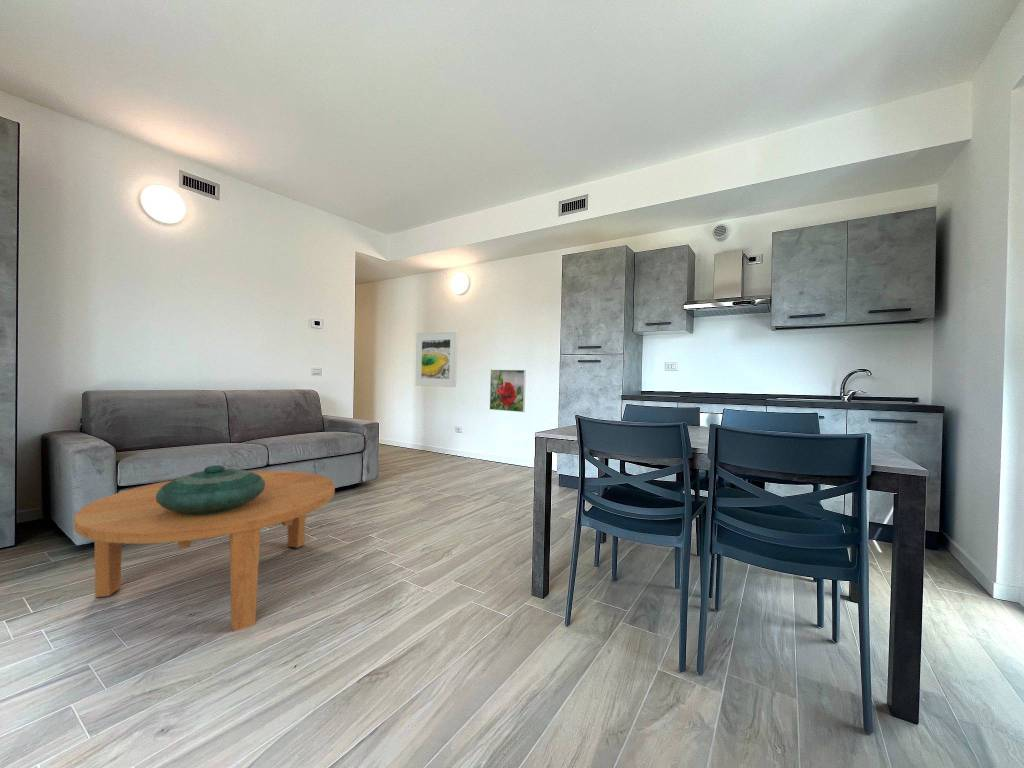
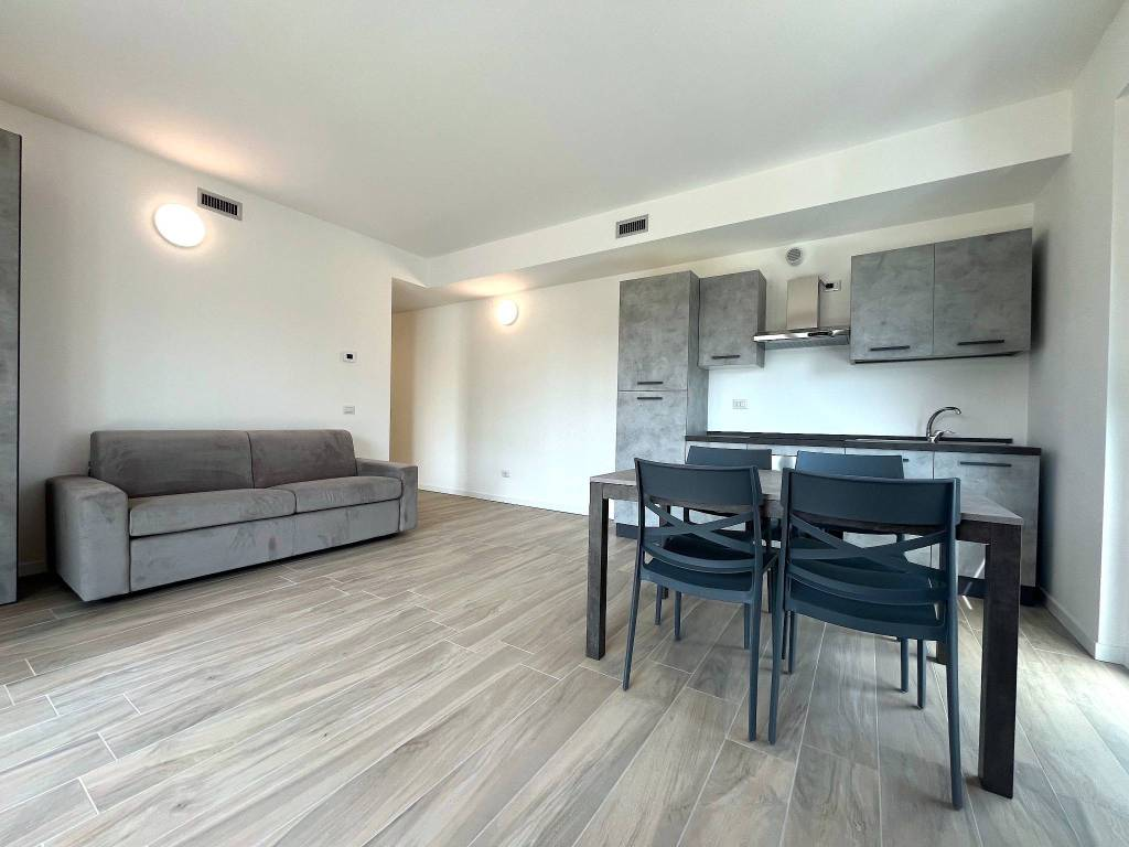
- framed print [489,369,527,413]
- coffee table [73,470,336,633]
- decorative bowl [156,464,265,515]
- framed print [415,330,458,388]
